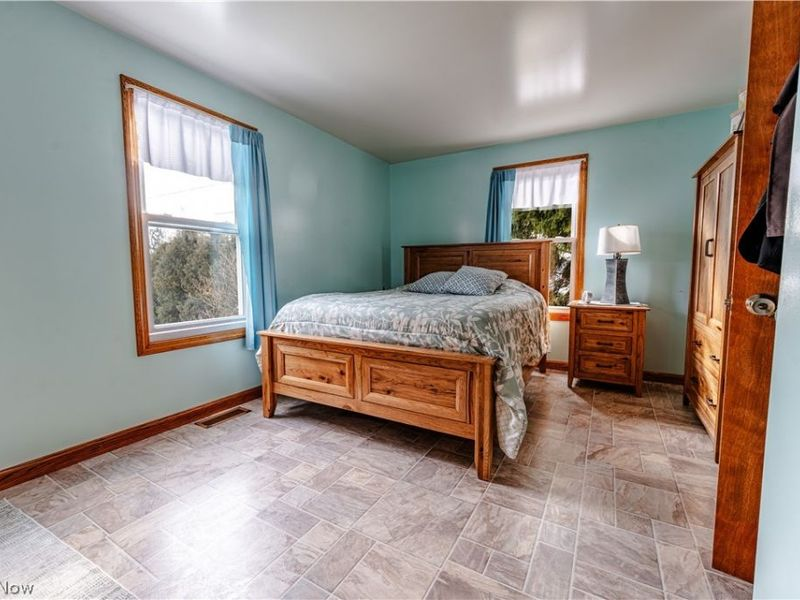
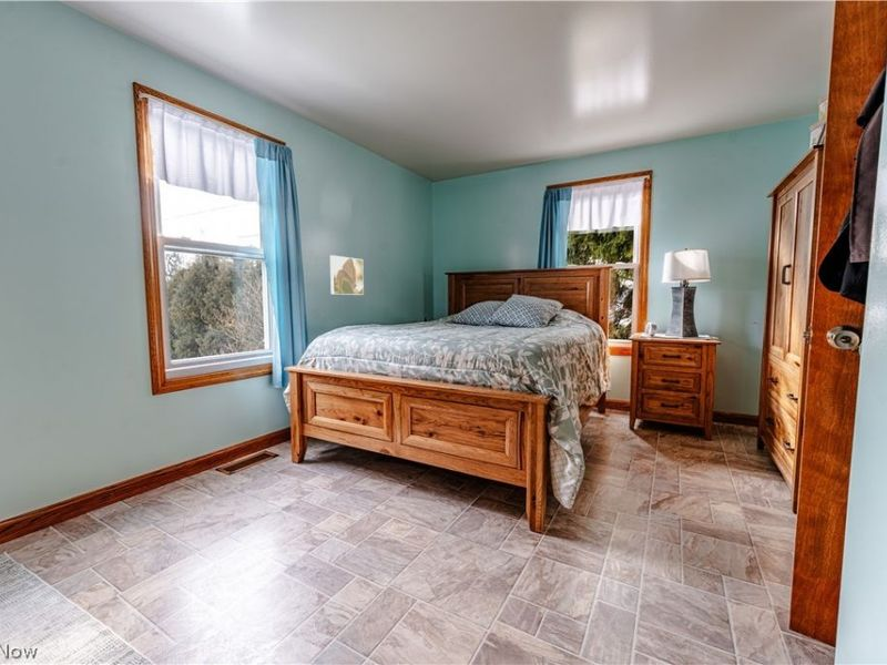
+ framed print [329,254,365,296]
